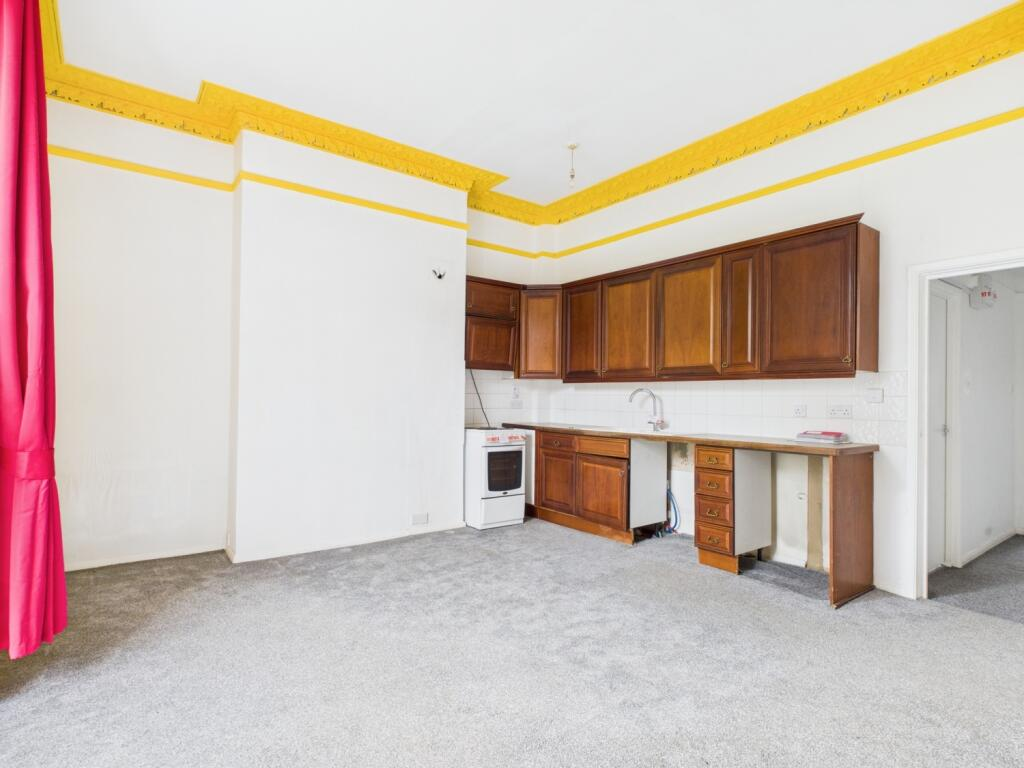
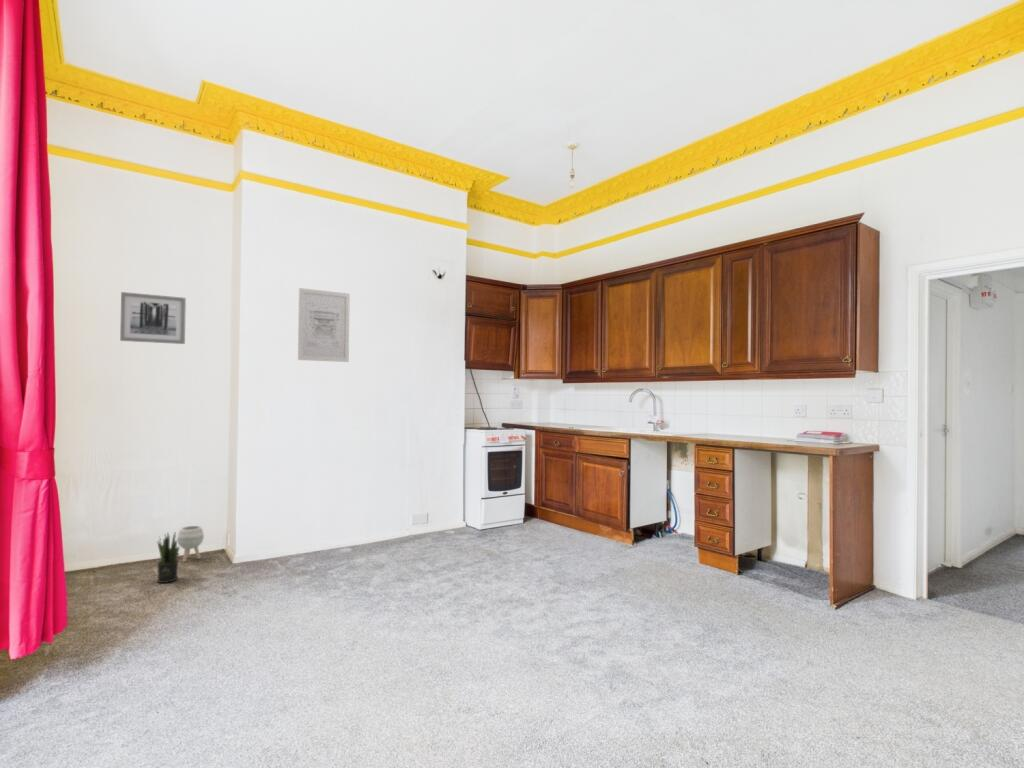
+ wall art [297,287,351,363]
+ planter [176,525,205,563]
+ potted plant [156,531,181,584]
+ wall art [119,291,187,345]
